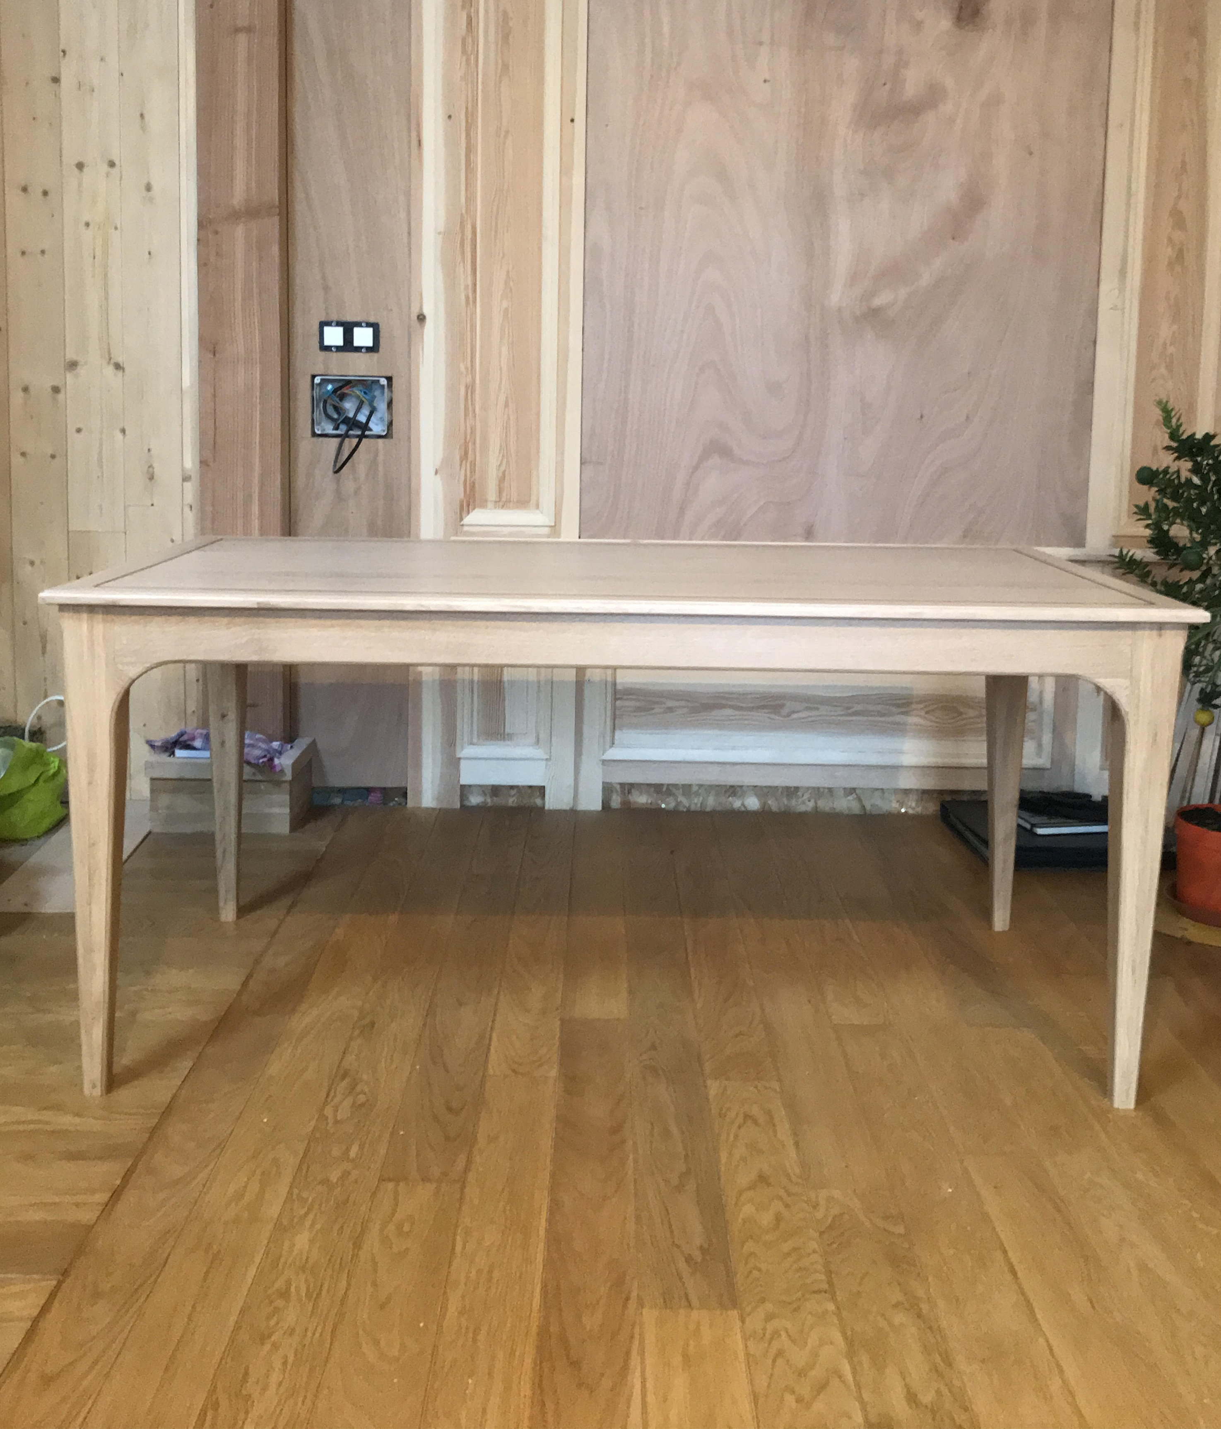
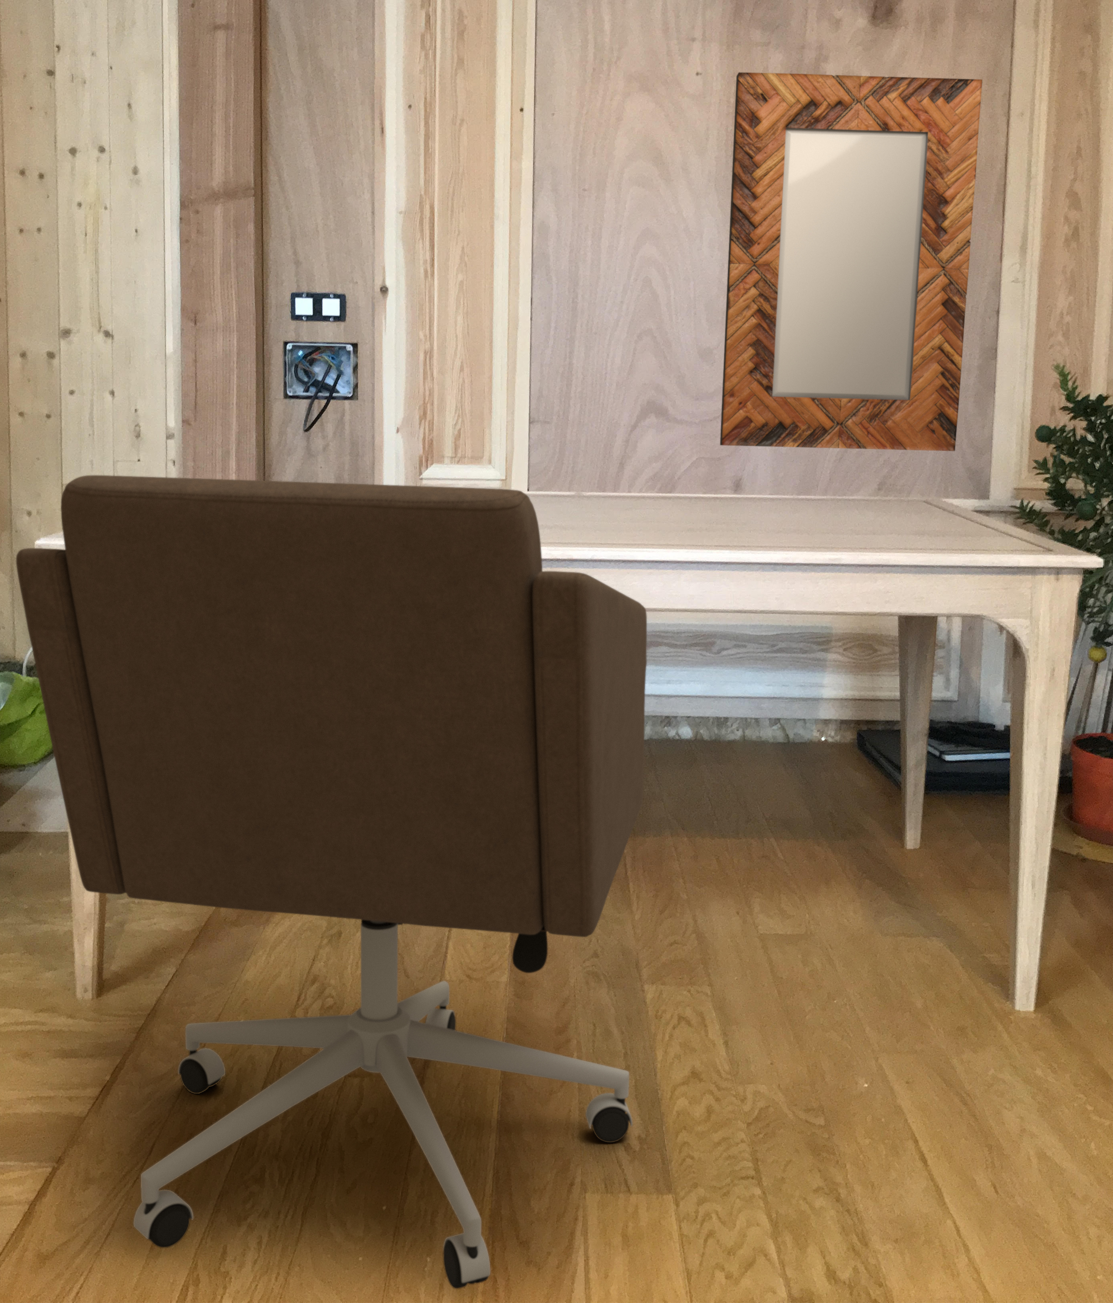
+ office chair [15,475,647,1290]
+ home mirror [720,72,983,452]
